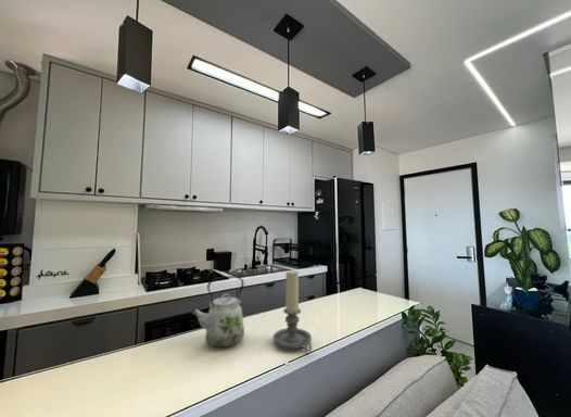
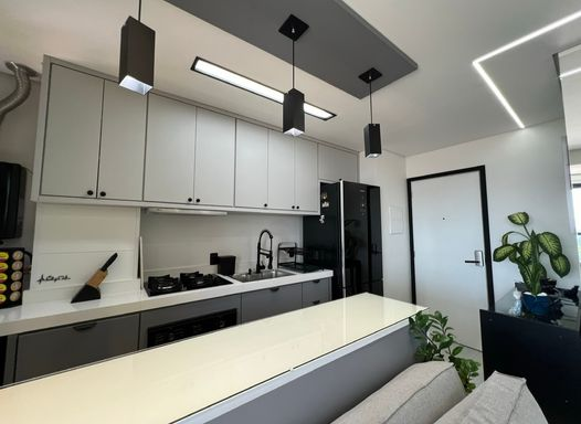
- candle holder [272,270,313,353]
- kettle [189,275,245,349]
